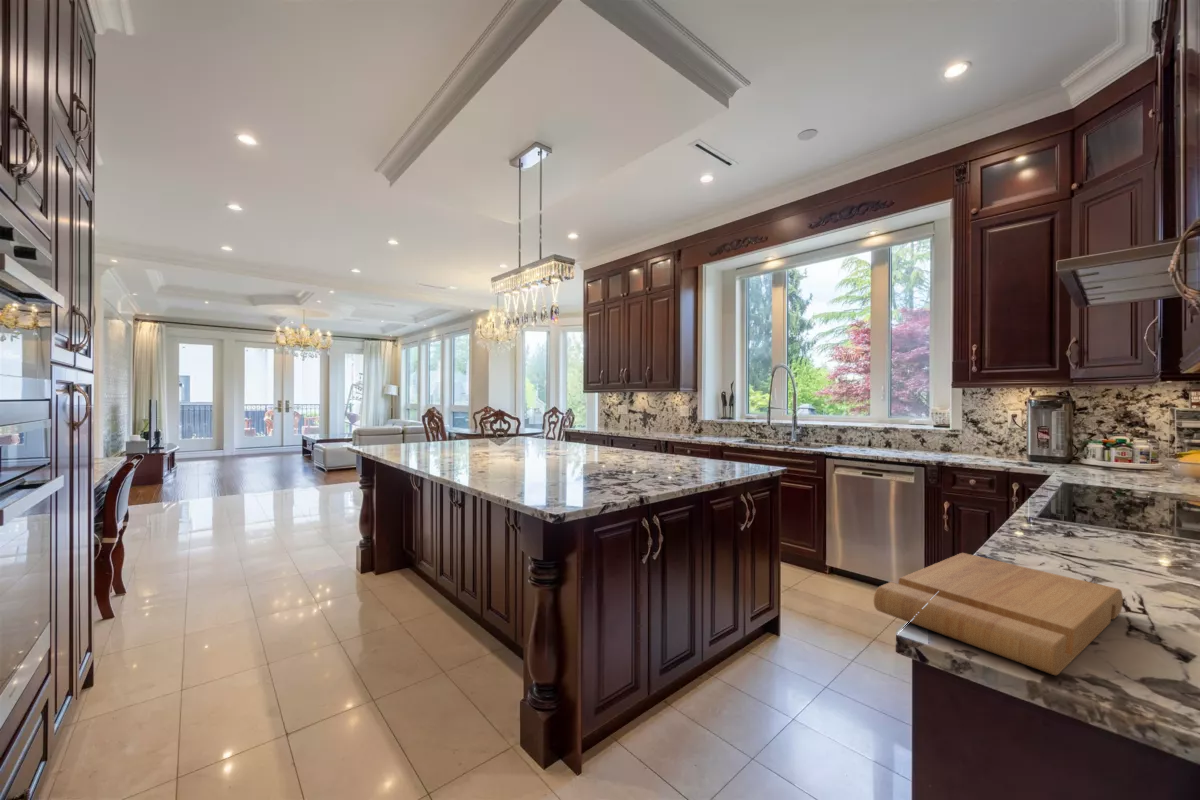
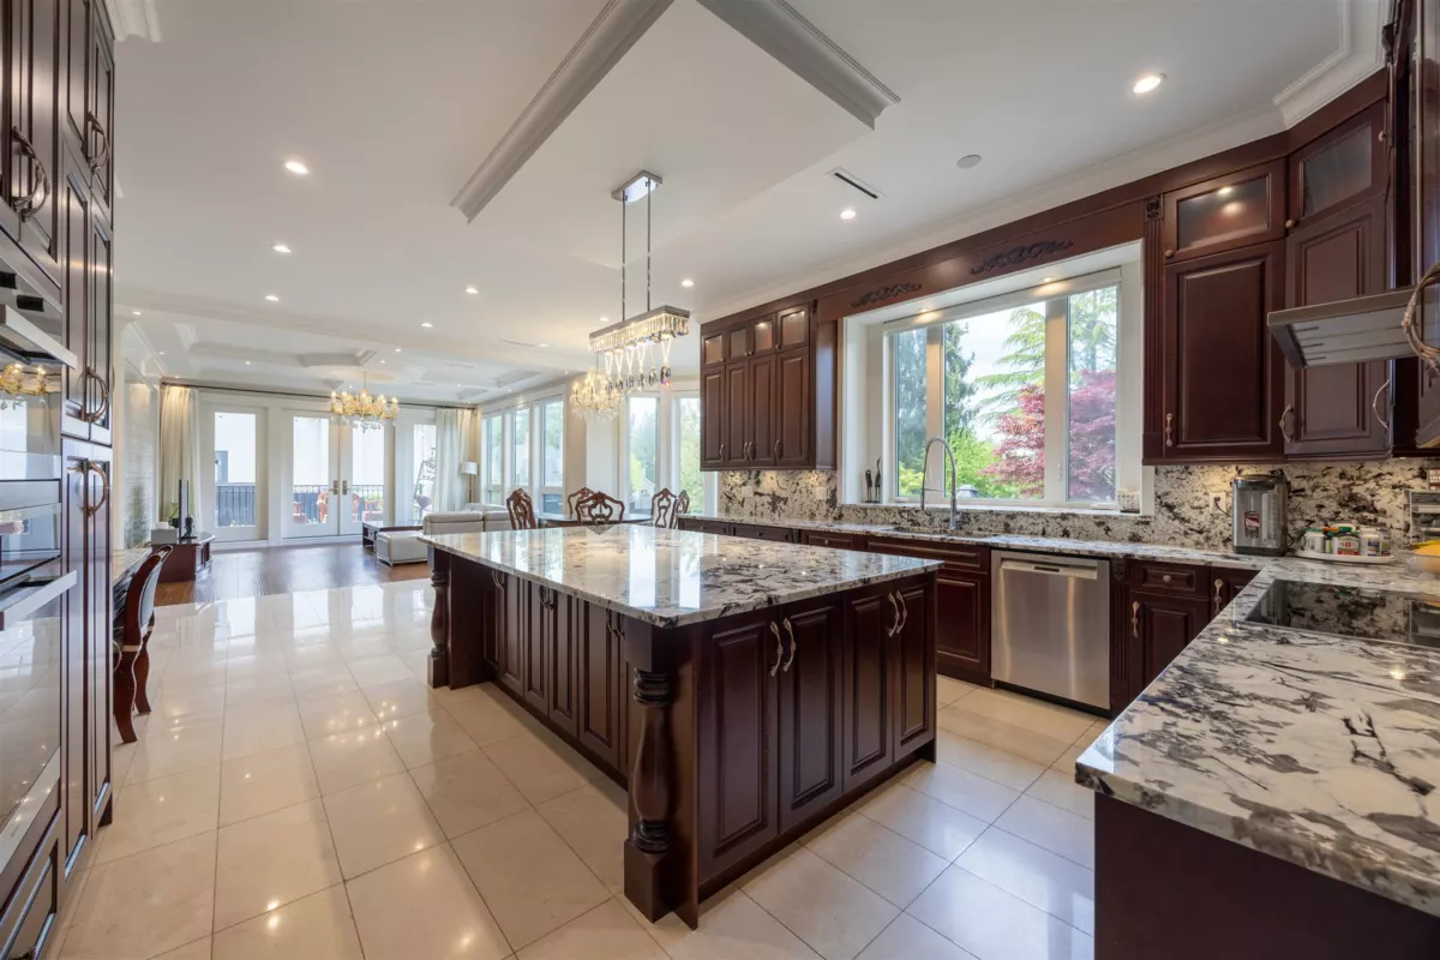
- cutting board [873,552,1124,676]
